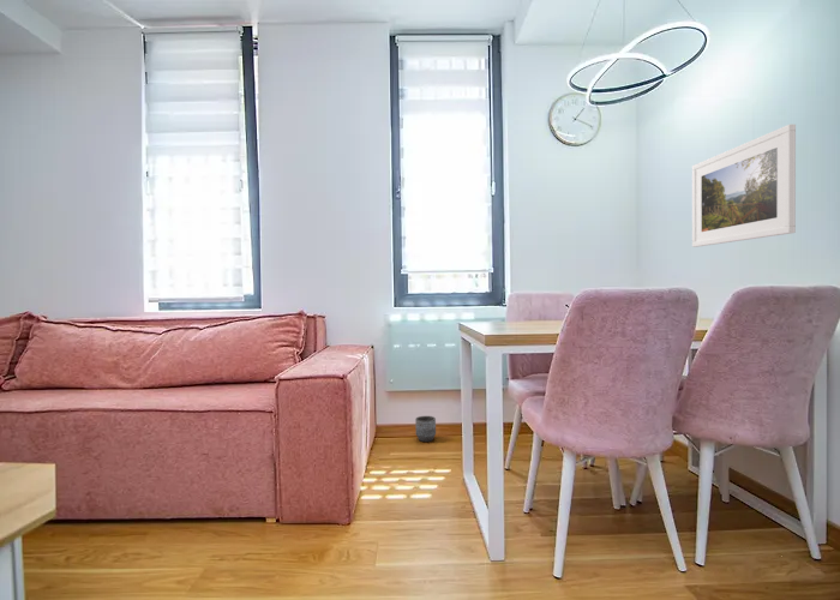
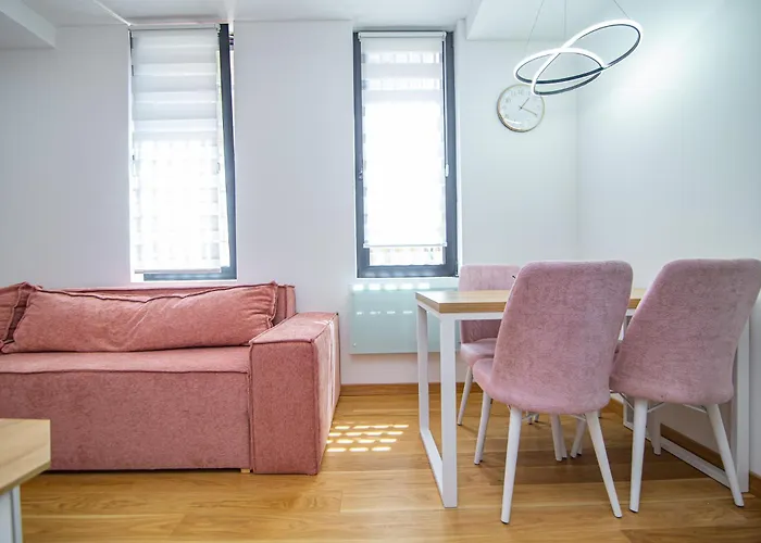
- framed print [691,124,797,248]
- planter [414,415,437,443]
